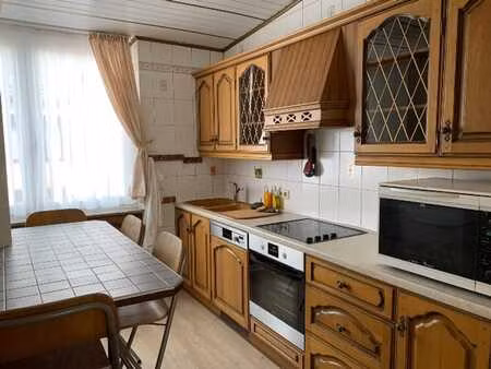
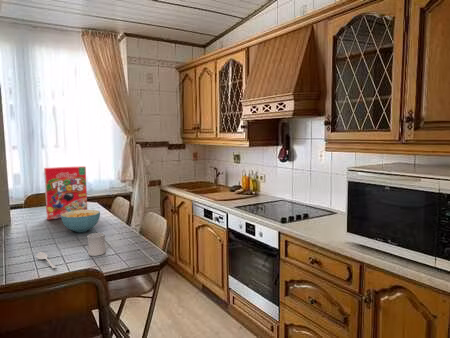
+ cereal bowl [61,209,101,233]
+ cereal box [43,165,88,221]
+ cup [87,232,106,257]
+ spoon [36,251,57,269]
